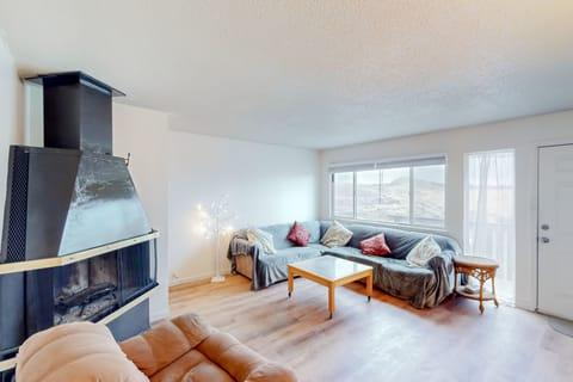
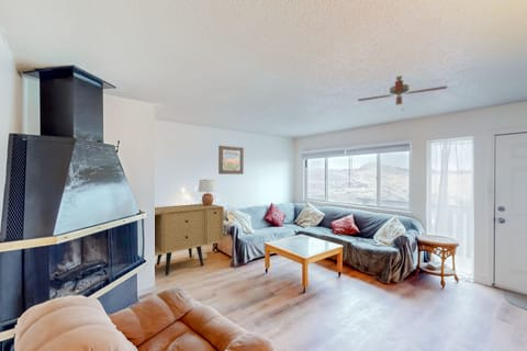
+ lamp [198,179,217,205]
+ wall art [217,145,245,176]
+ ceiling fan [357,75,449,112]
+ sideboard [154,203,225,276]
